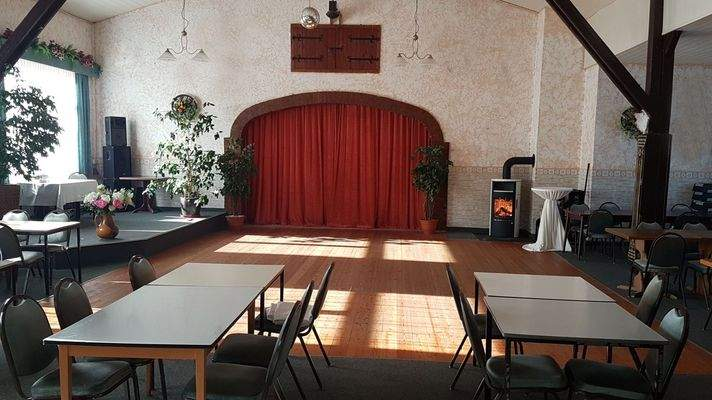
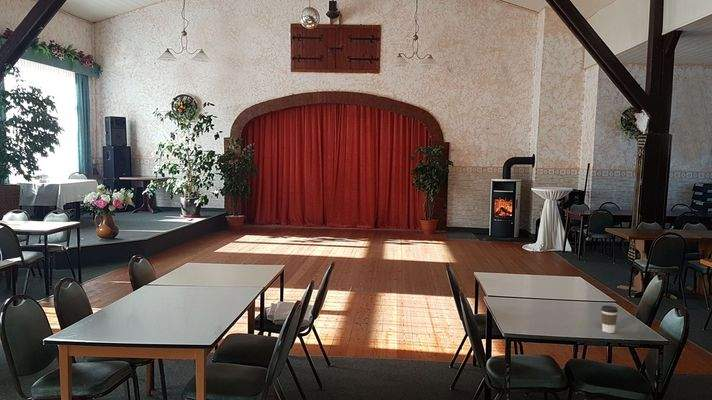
+ coffee cup [600,305,619,334]
